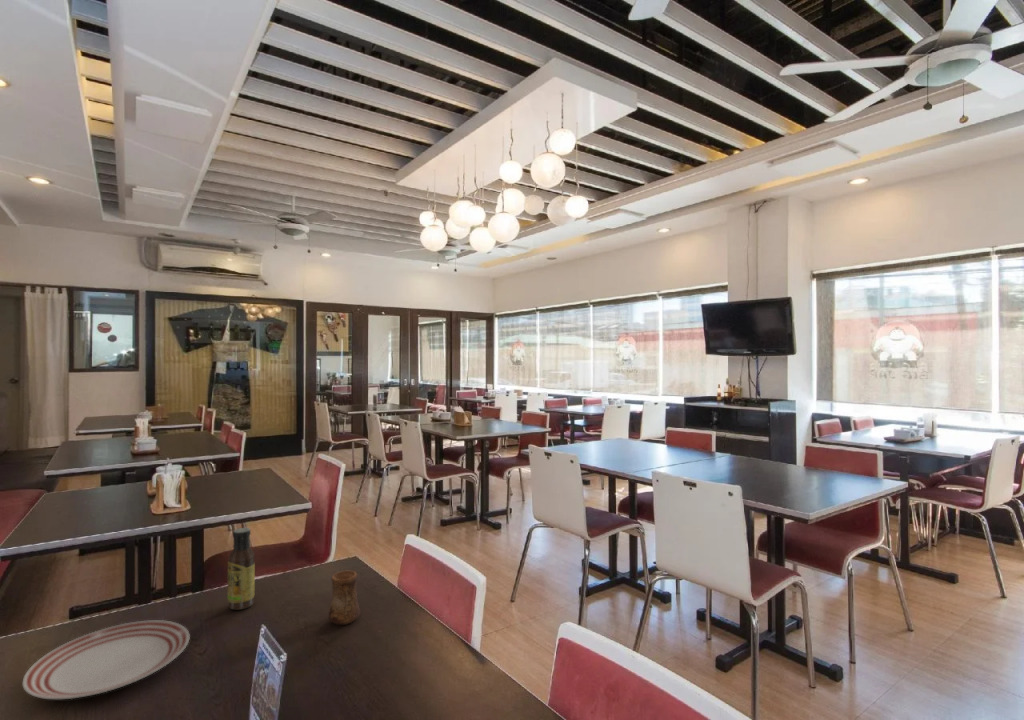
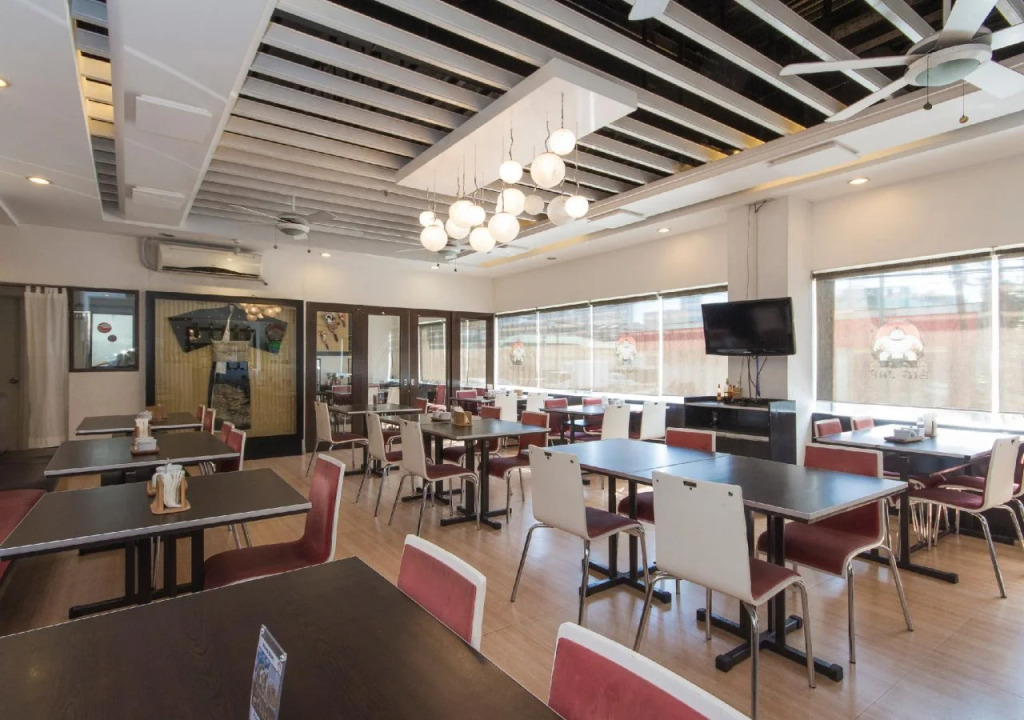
- sauce bottle [227,527,256,611]
- cup [328,570,361,626]
- dinner plate [22,619,191,700]
